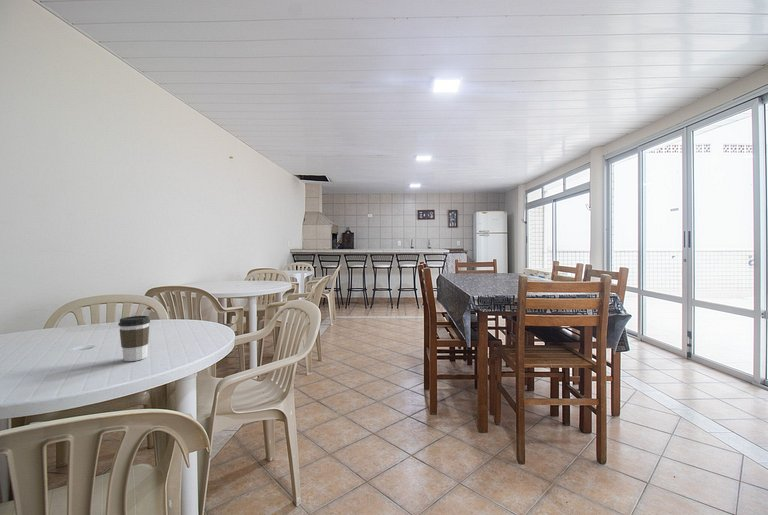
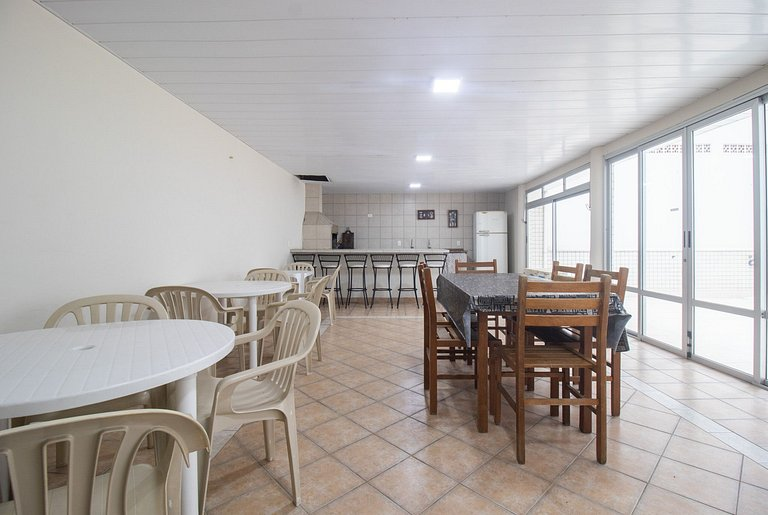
- coffee cup [117,315,151,362]
